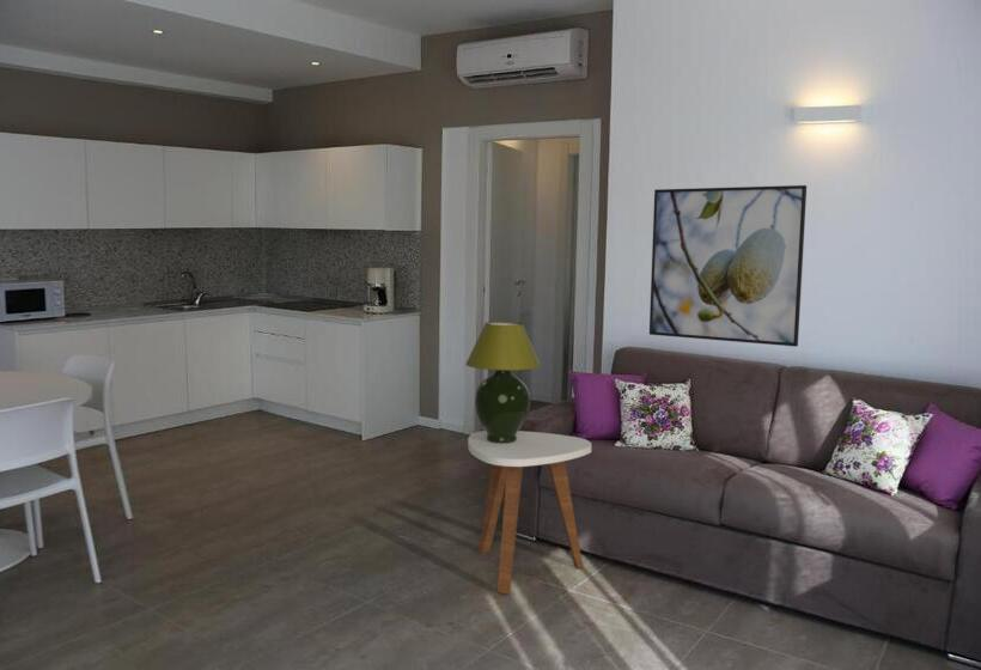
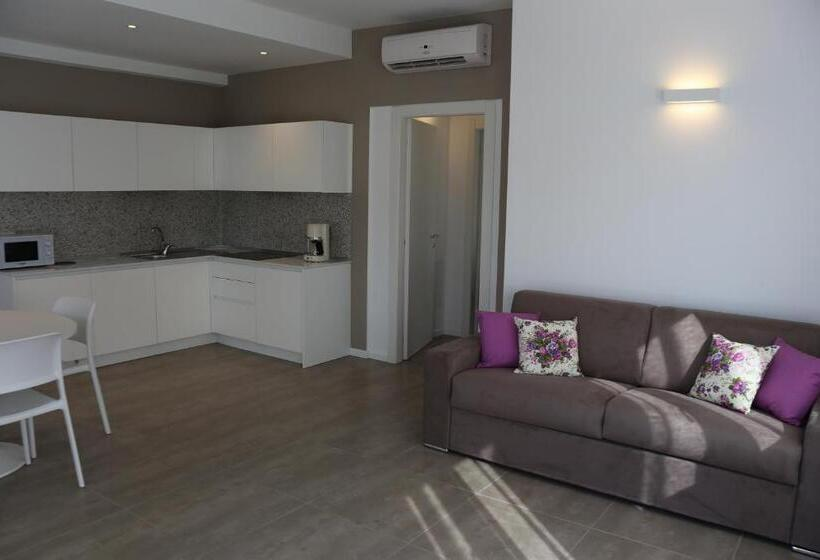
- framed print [648,184,808,348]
- table lamp [464,321,542,444]
- side table [467,430,592,595]
